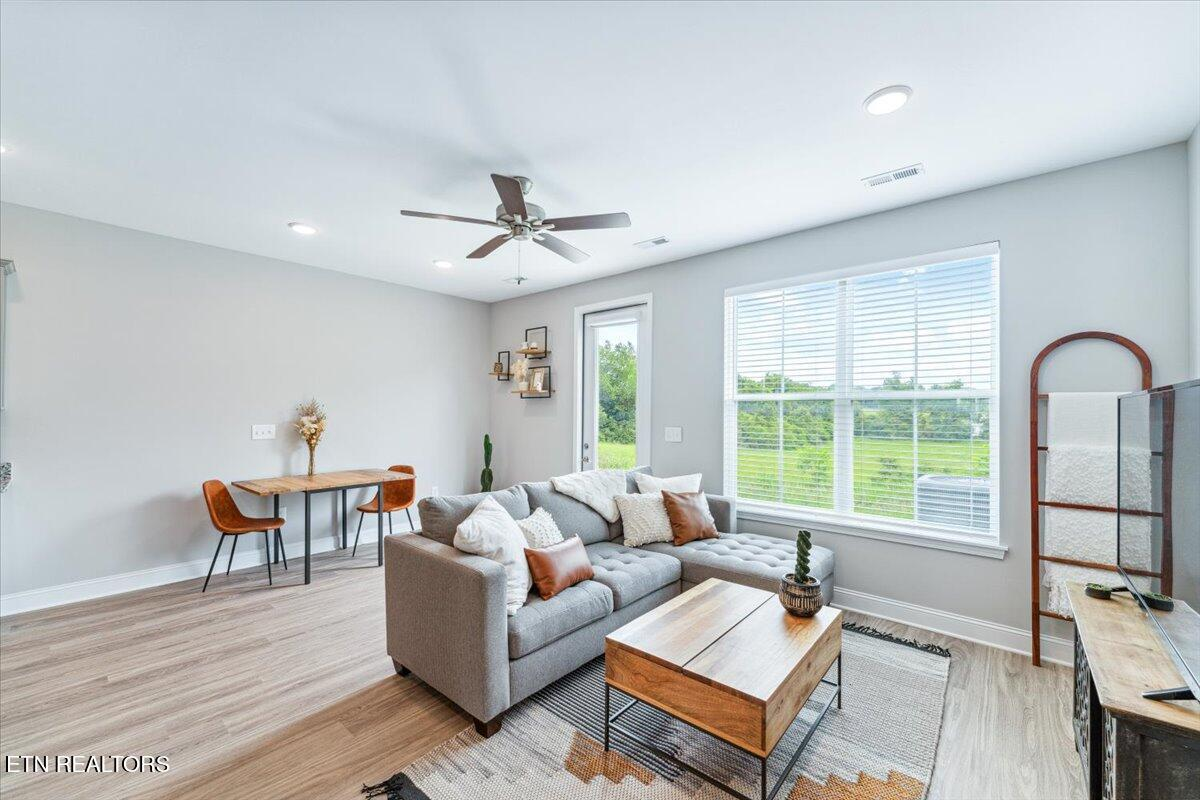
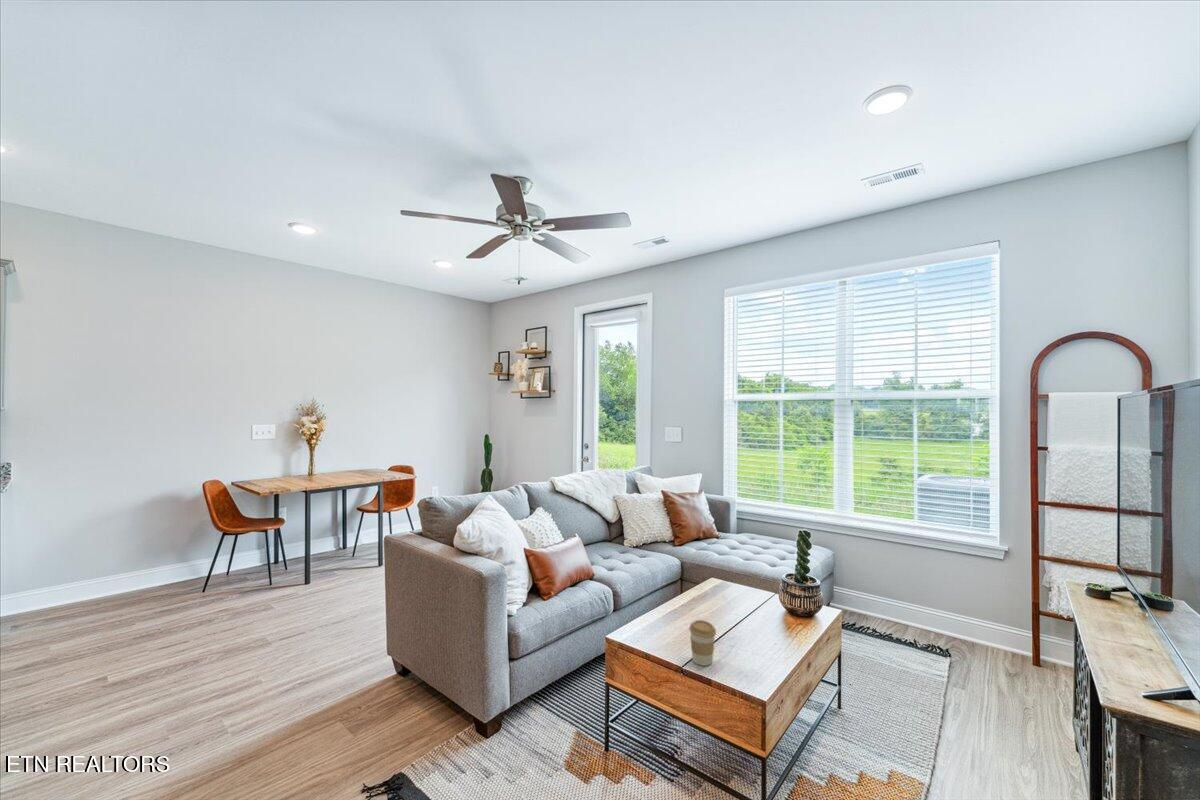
+ coffee cup [688,619,717,667]
